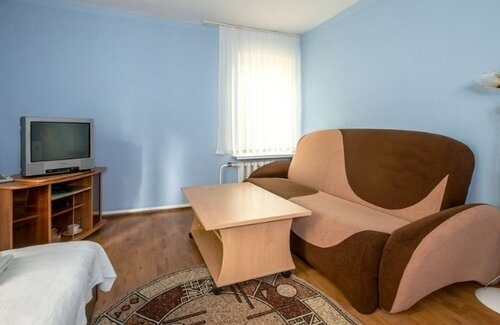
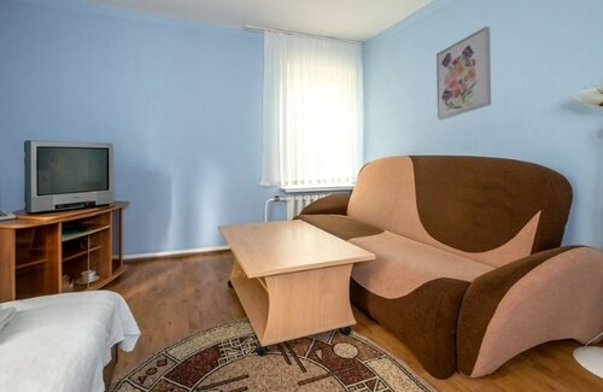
+ wall art [435,25,492,122]
